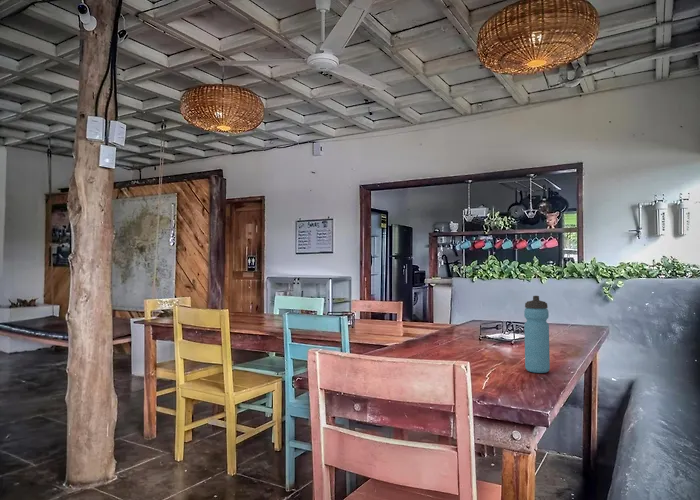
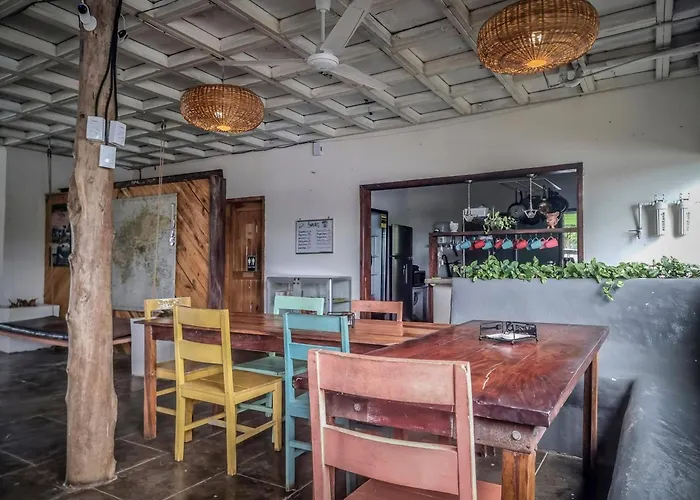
- water bottle [523,295,551,374]
